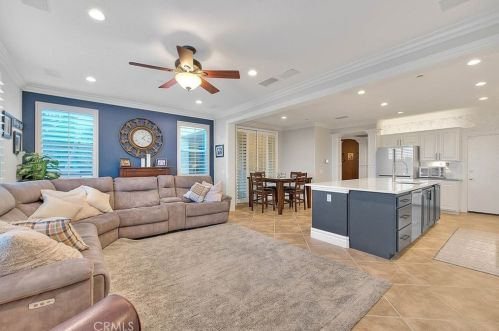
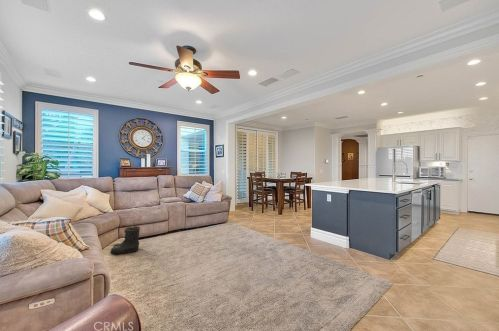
+ boots [109,225,141,255]
